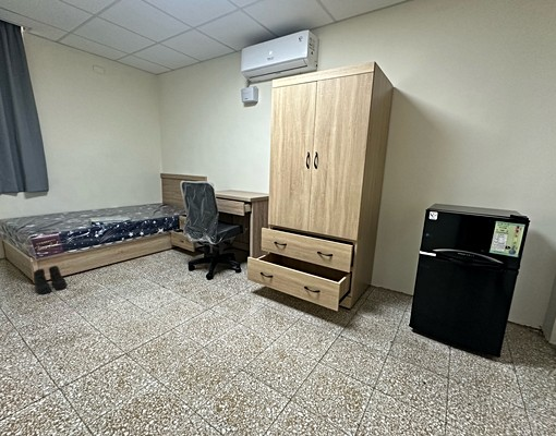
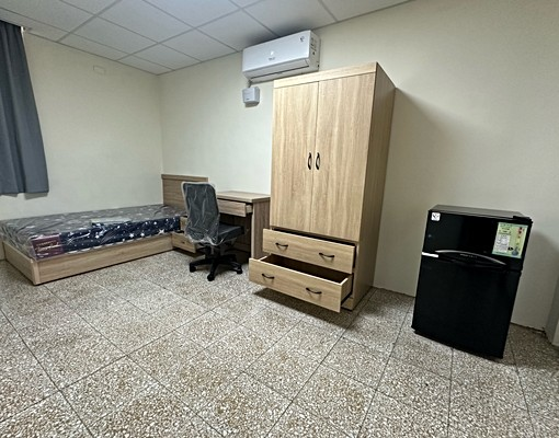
- boots [33,265,68,295]
